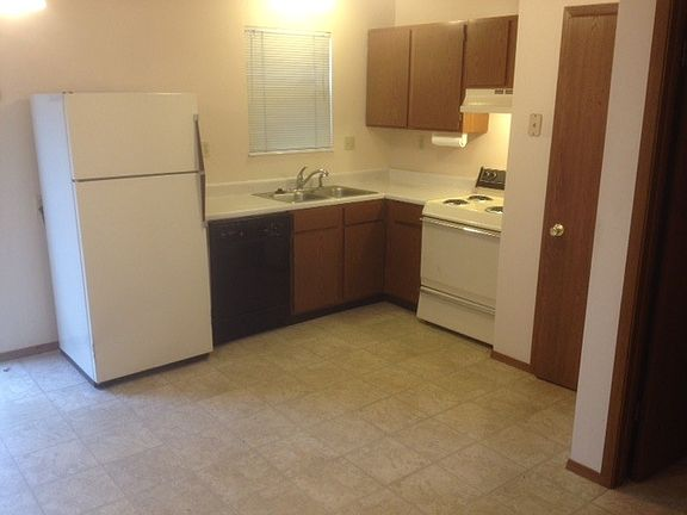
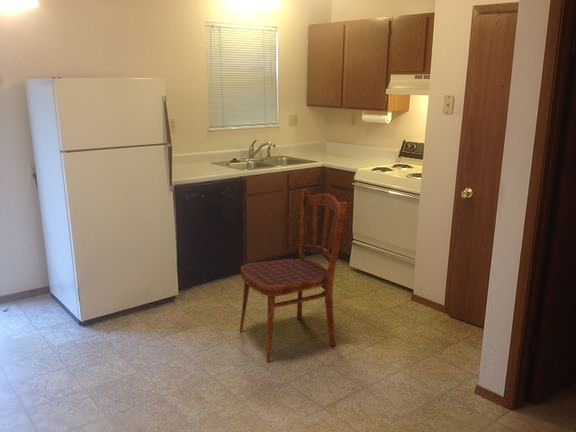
+ dining chair [239,188,349,362]
